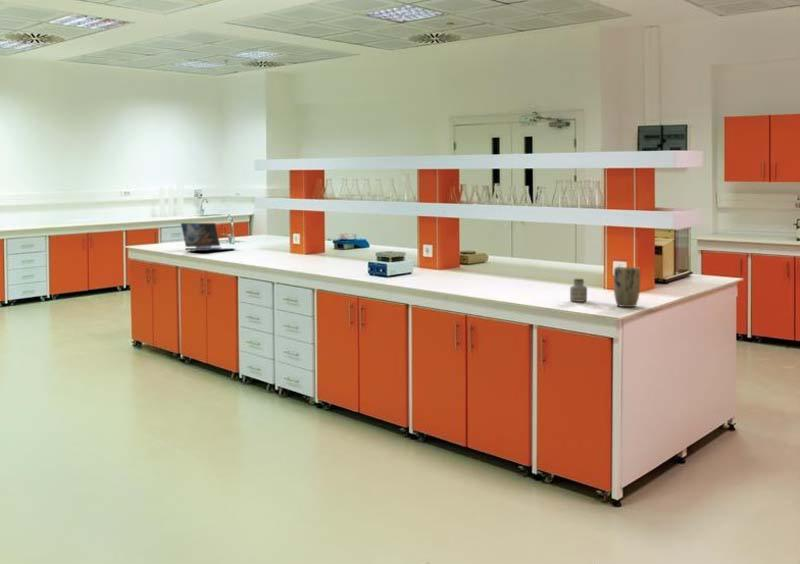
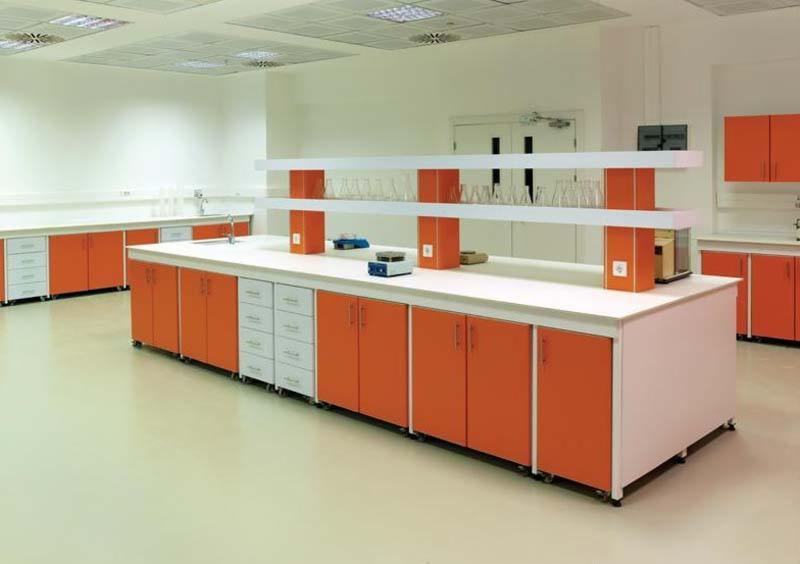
- plant pot [613,266,642,308]
- jar [569,278,588,303]
- laptop [180,222,236,252]
